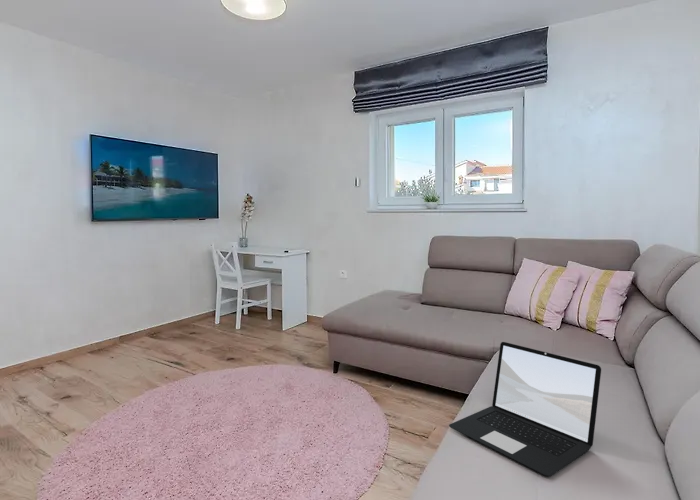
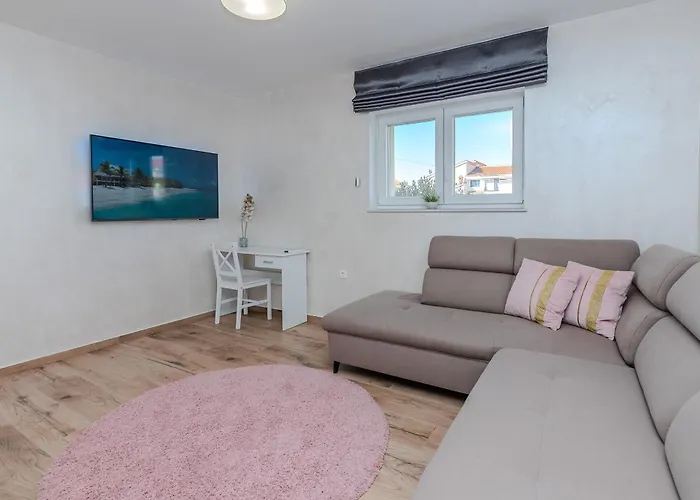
- laptop [448,341,602,477]
